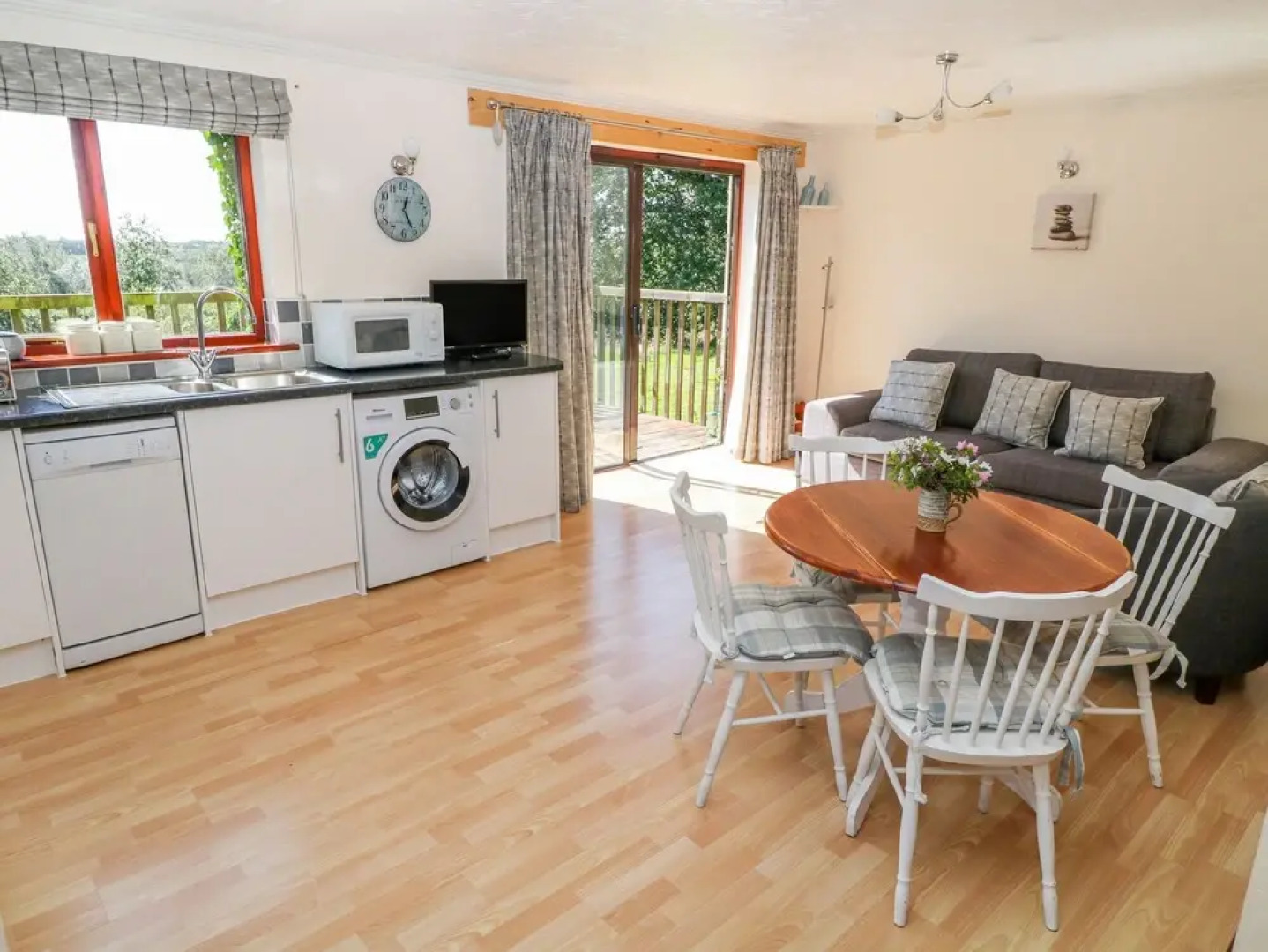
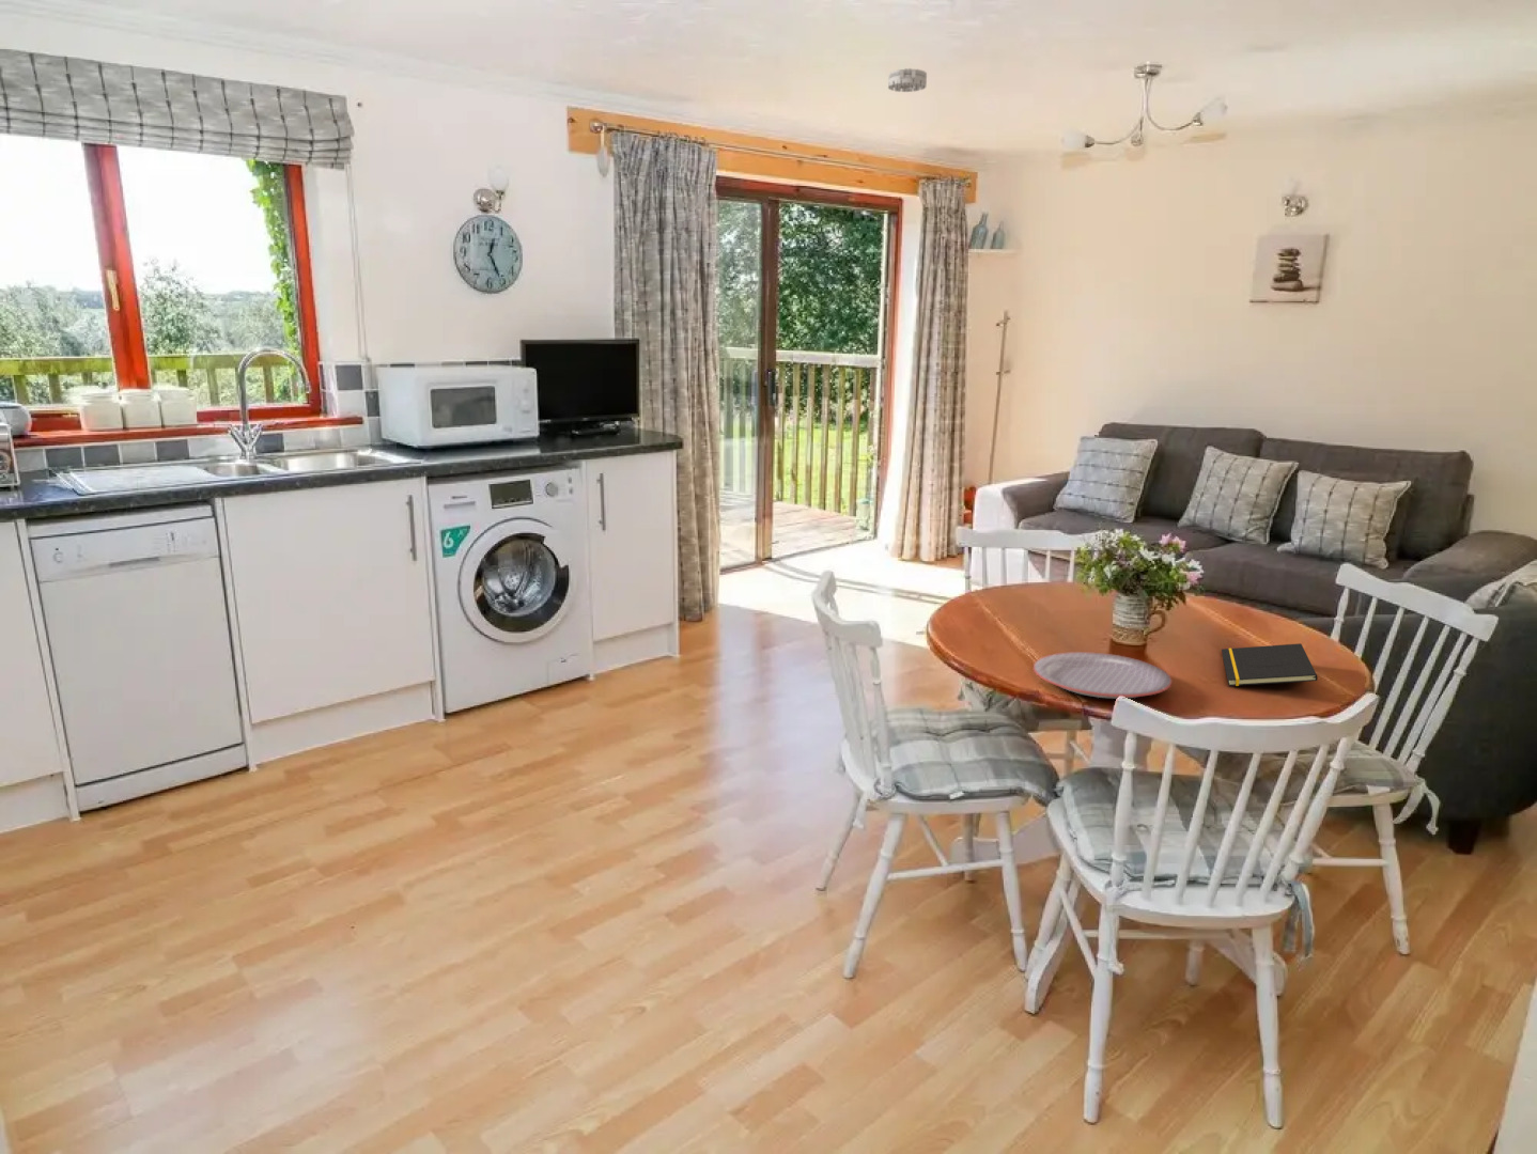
+ notepad [1221,642,1319,687]
+ smoke detector [887,68,927,93]
+ plate [1033,651,1173,699]
